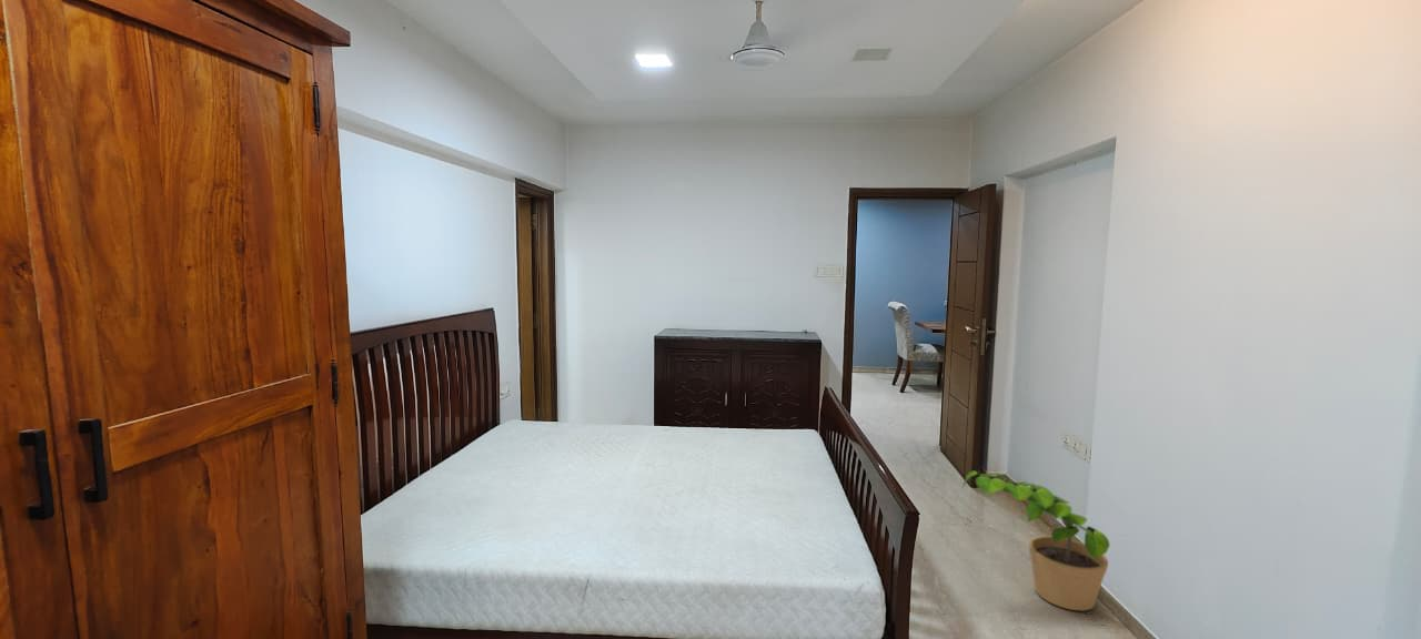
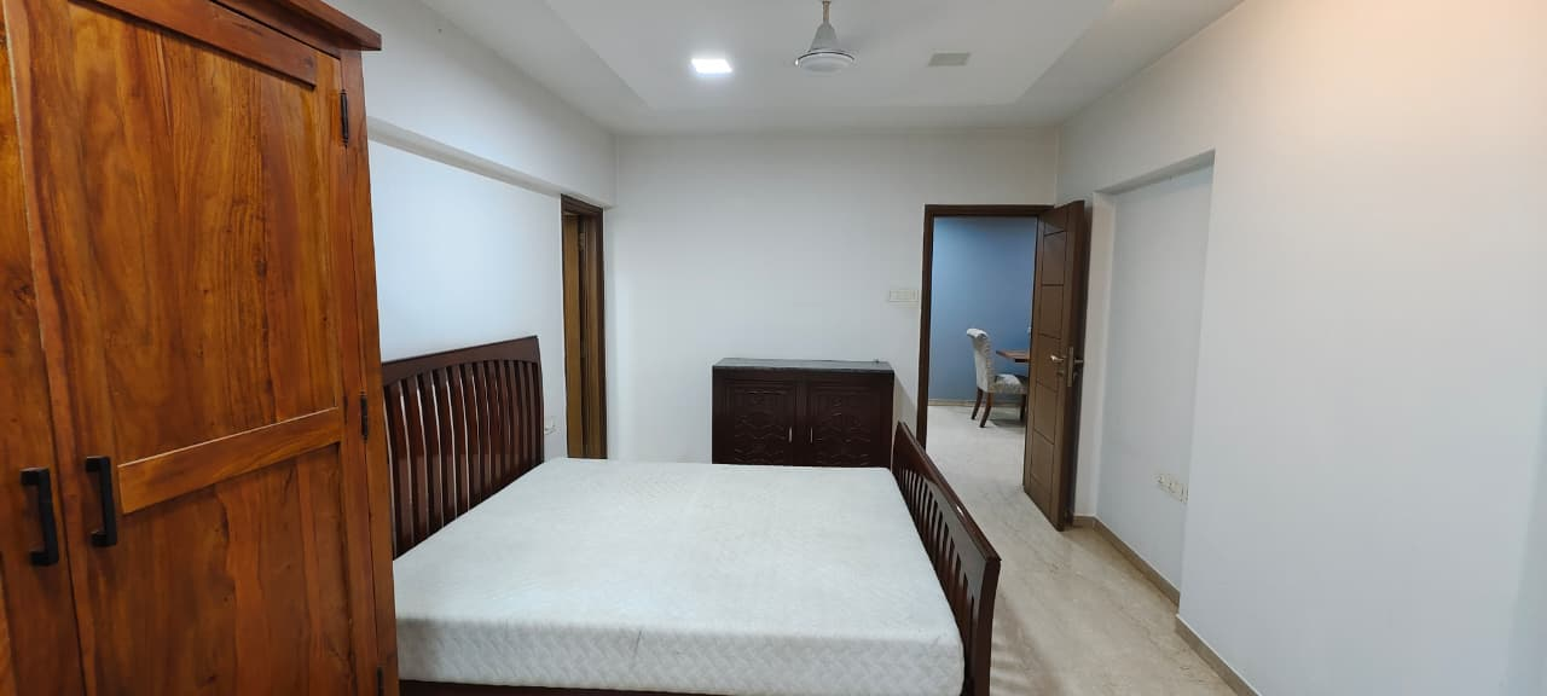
- potted plant [960,470,1111,611]
